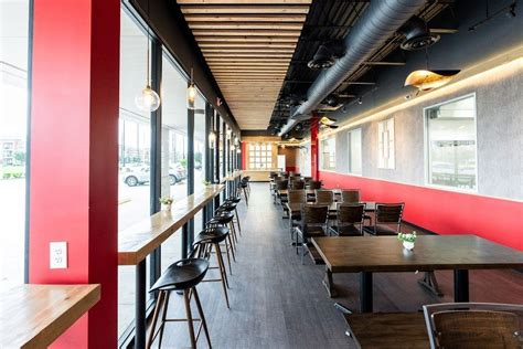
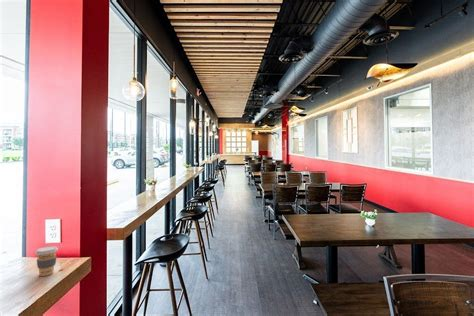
+ coffee cup [34,245,59,277]
